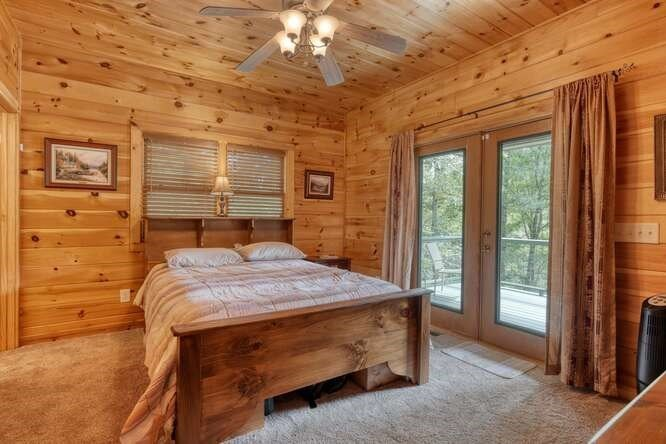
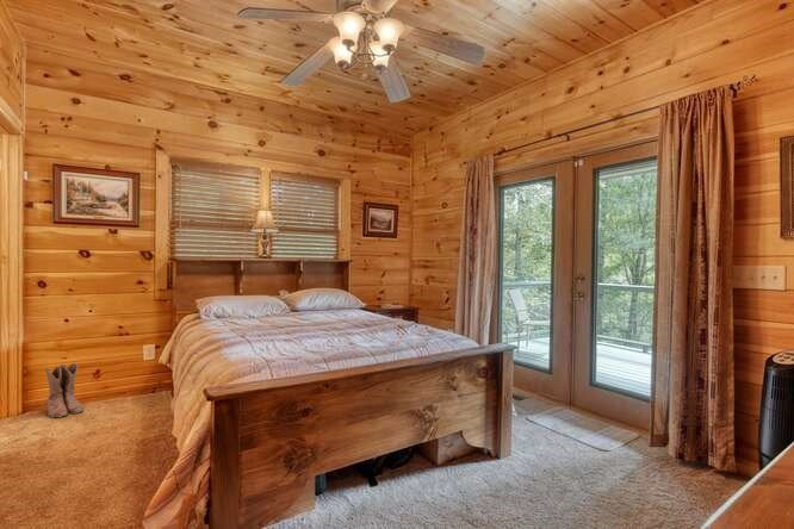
+ boots [44,362,85,419]
